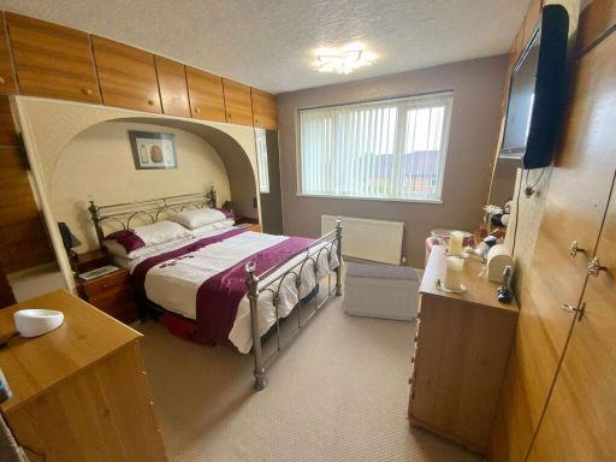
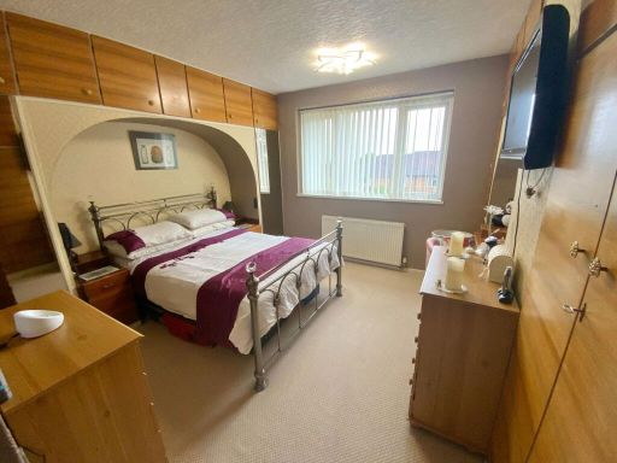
- bench [342,262,422,322]
